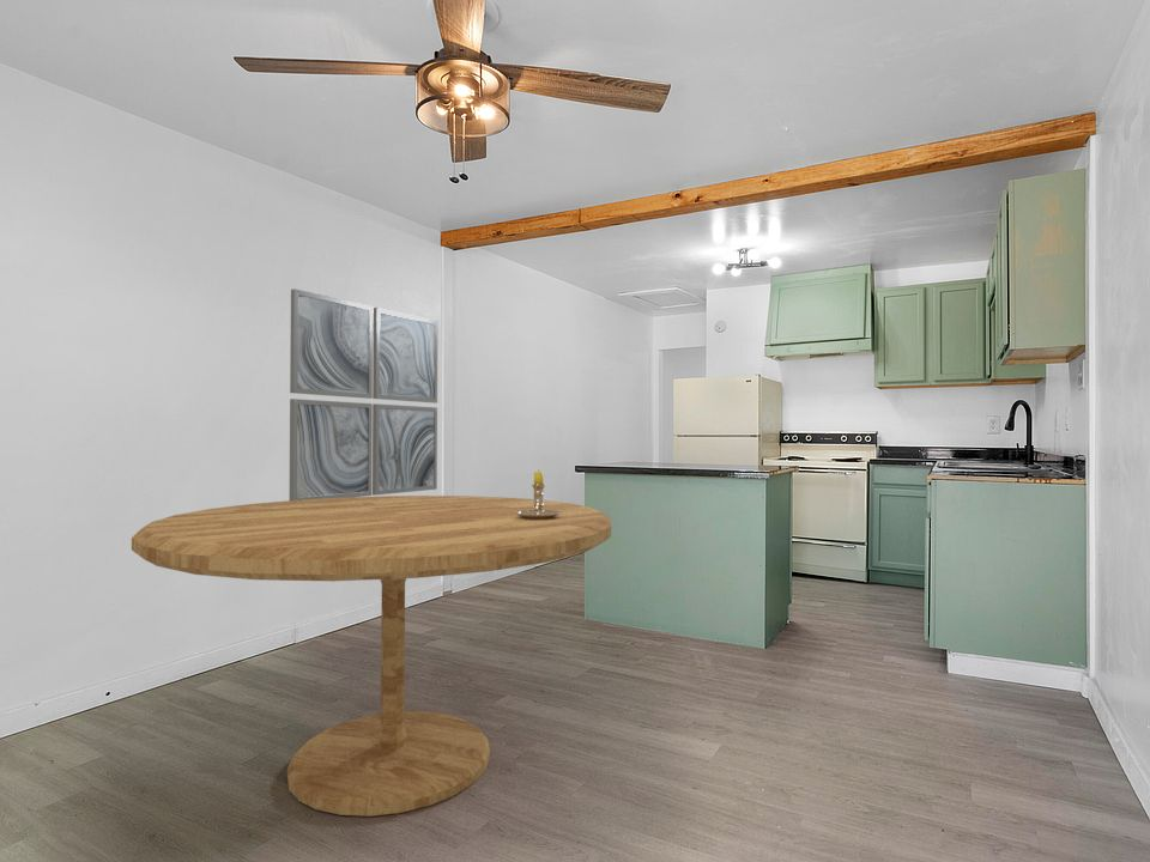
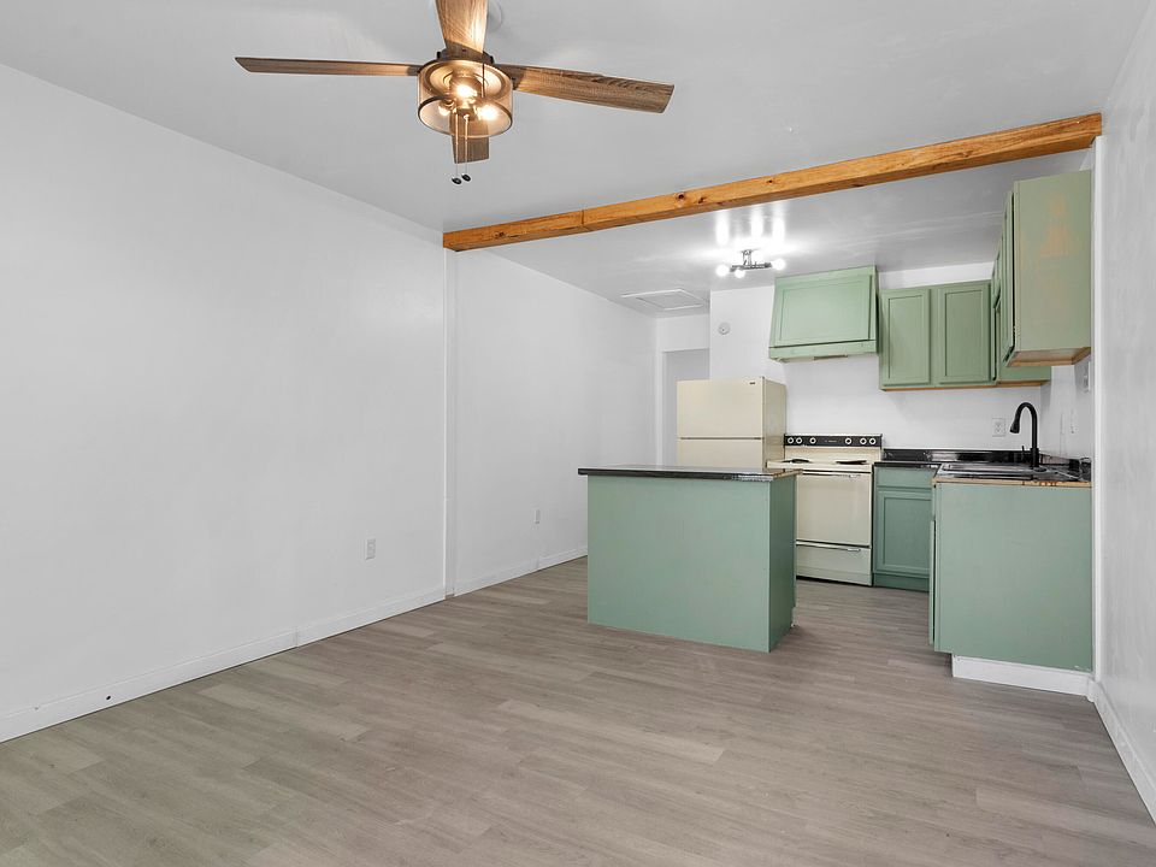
- wall art [289,287,438,500]
- dining table [131,494,612,818]
- candlestick [516,468,561,520]
